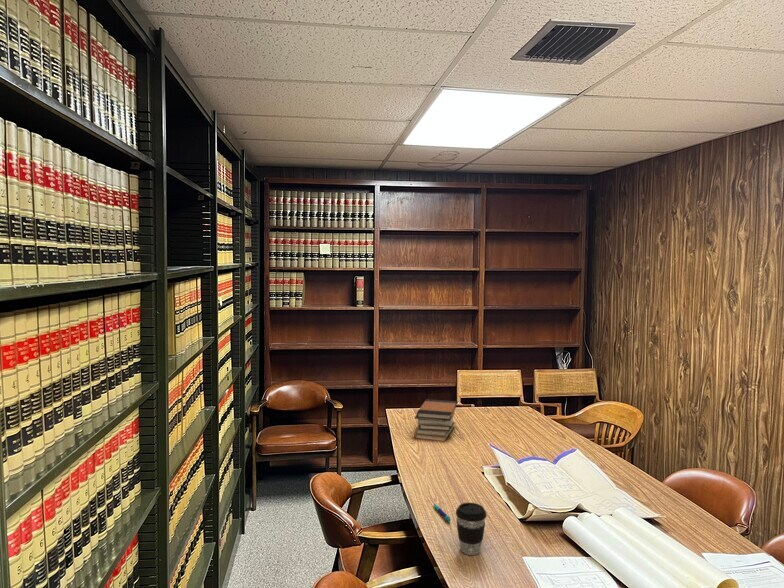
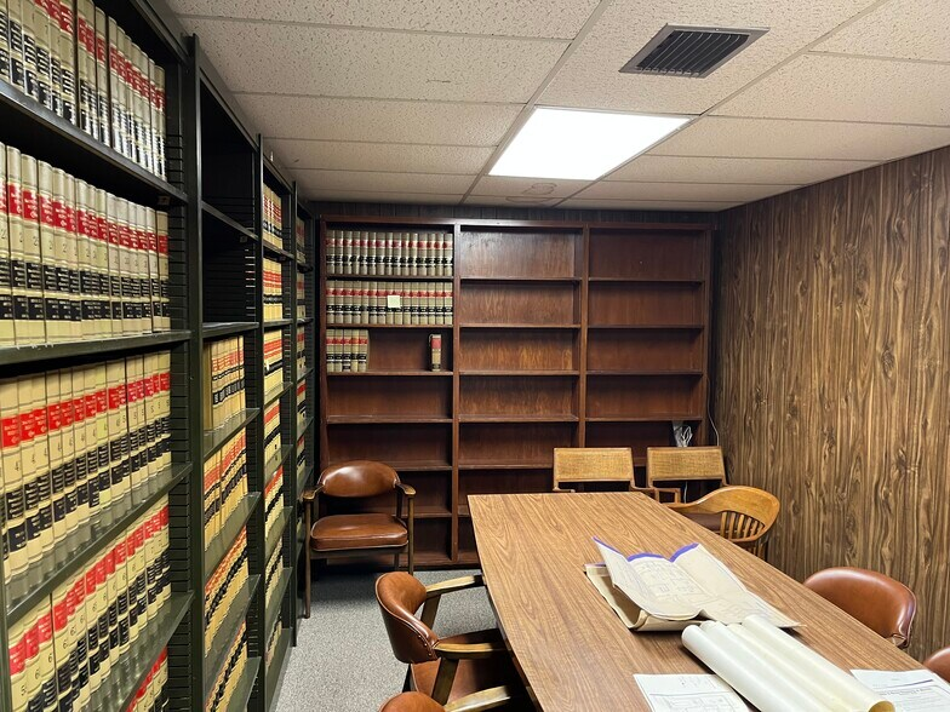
- coffee cup [455,502,487,556]
- pen [433,503,452,522]
- book stack [414,398,458,443]
